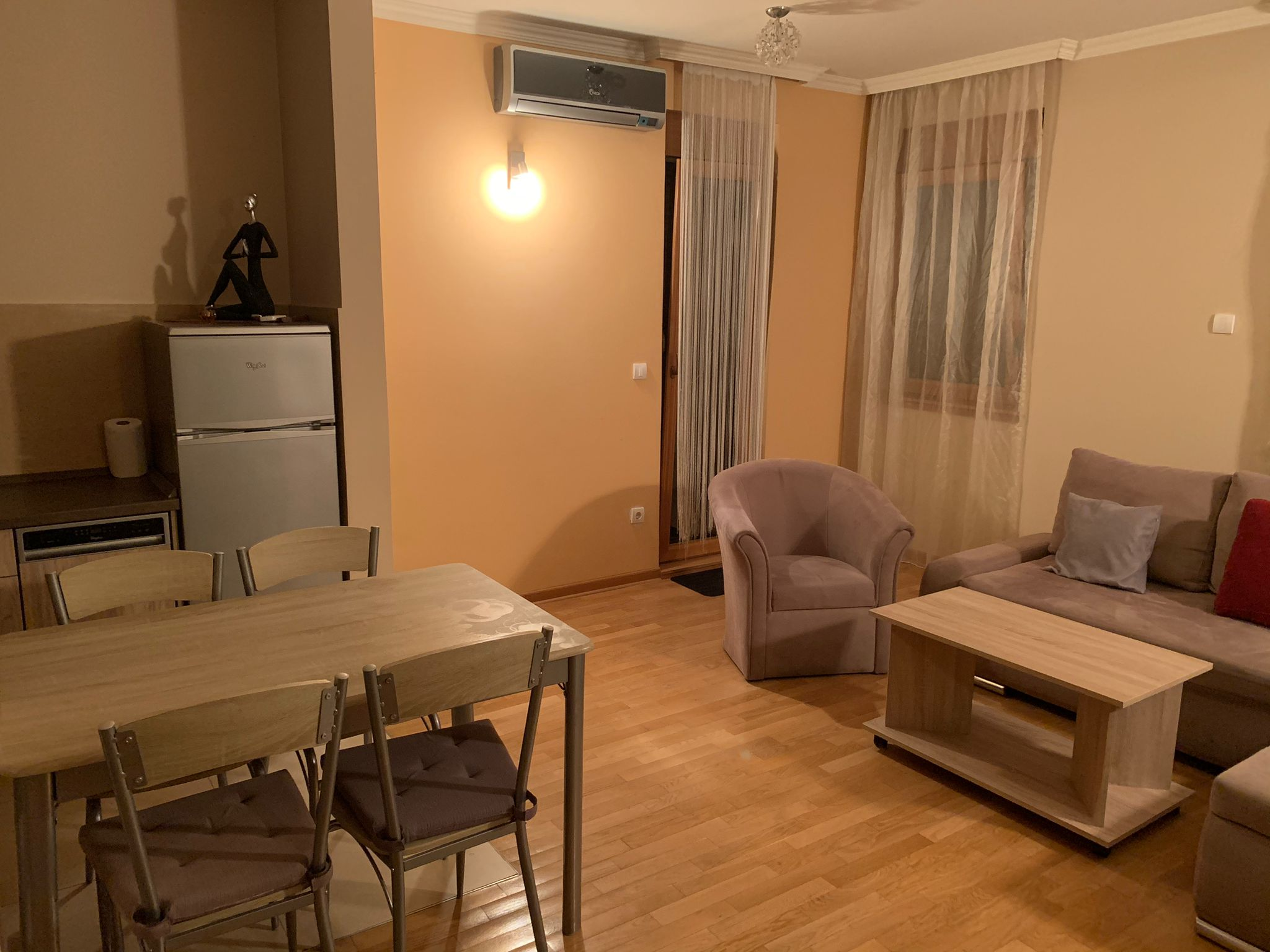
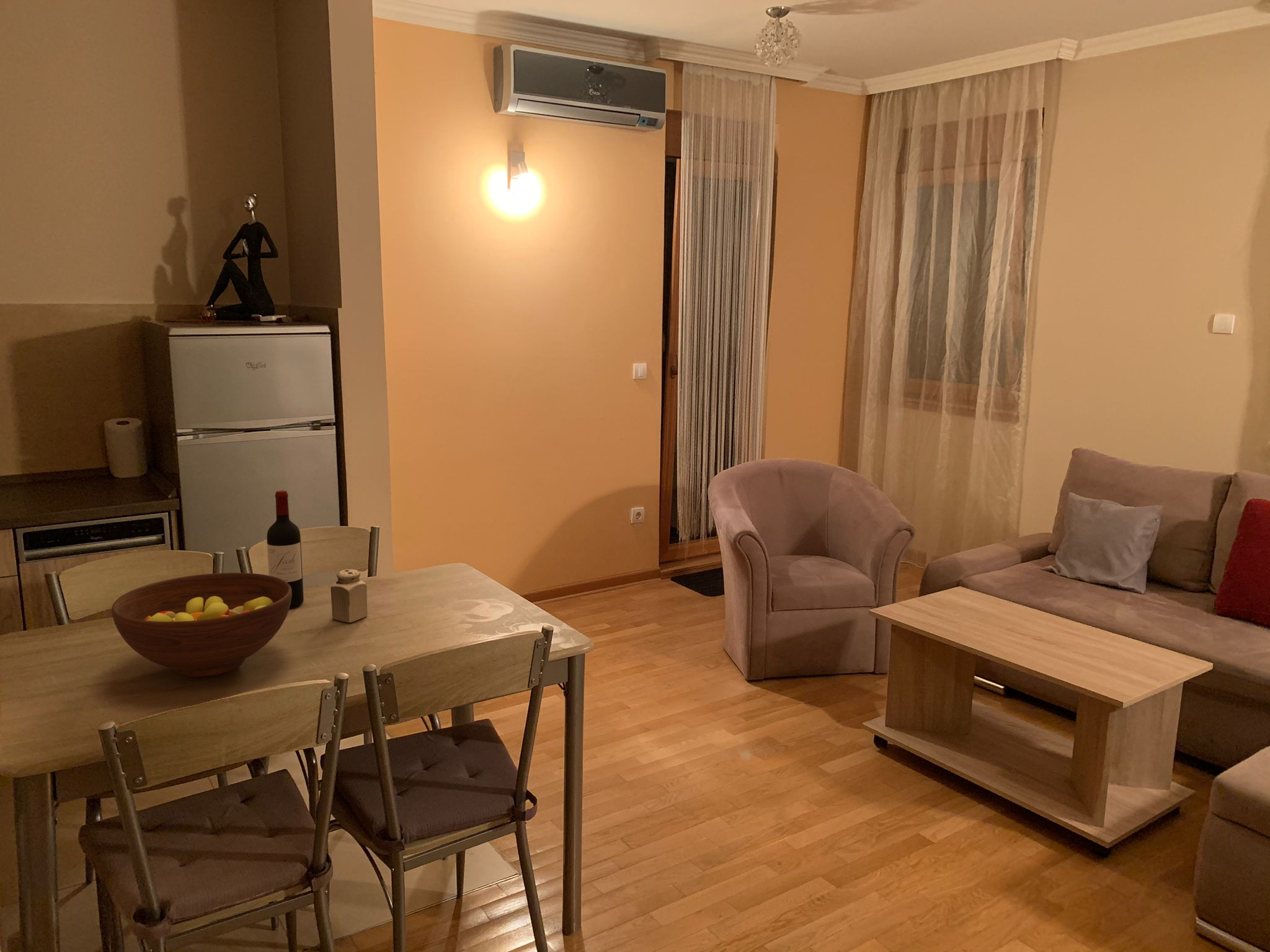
+ fruit bowl [111,572,292,677]
+ wine bottle [266,490,304,608]
+ salt shaker [330,569,368,623]
